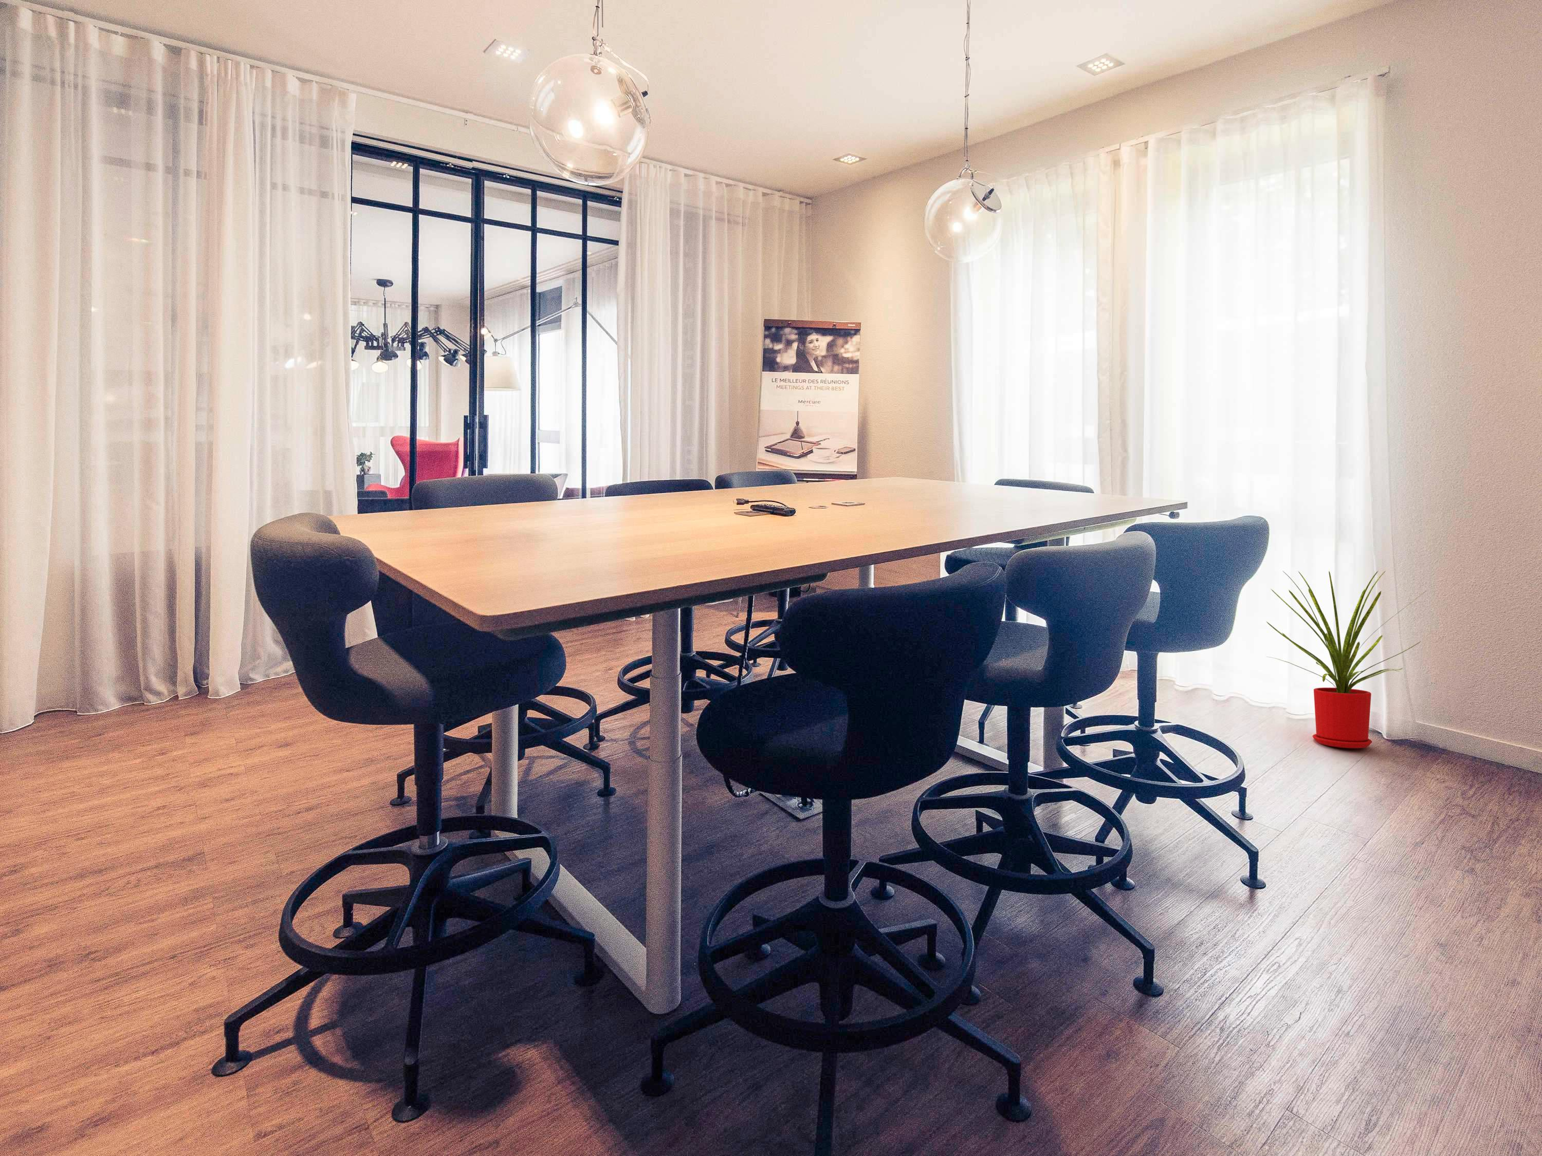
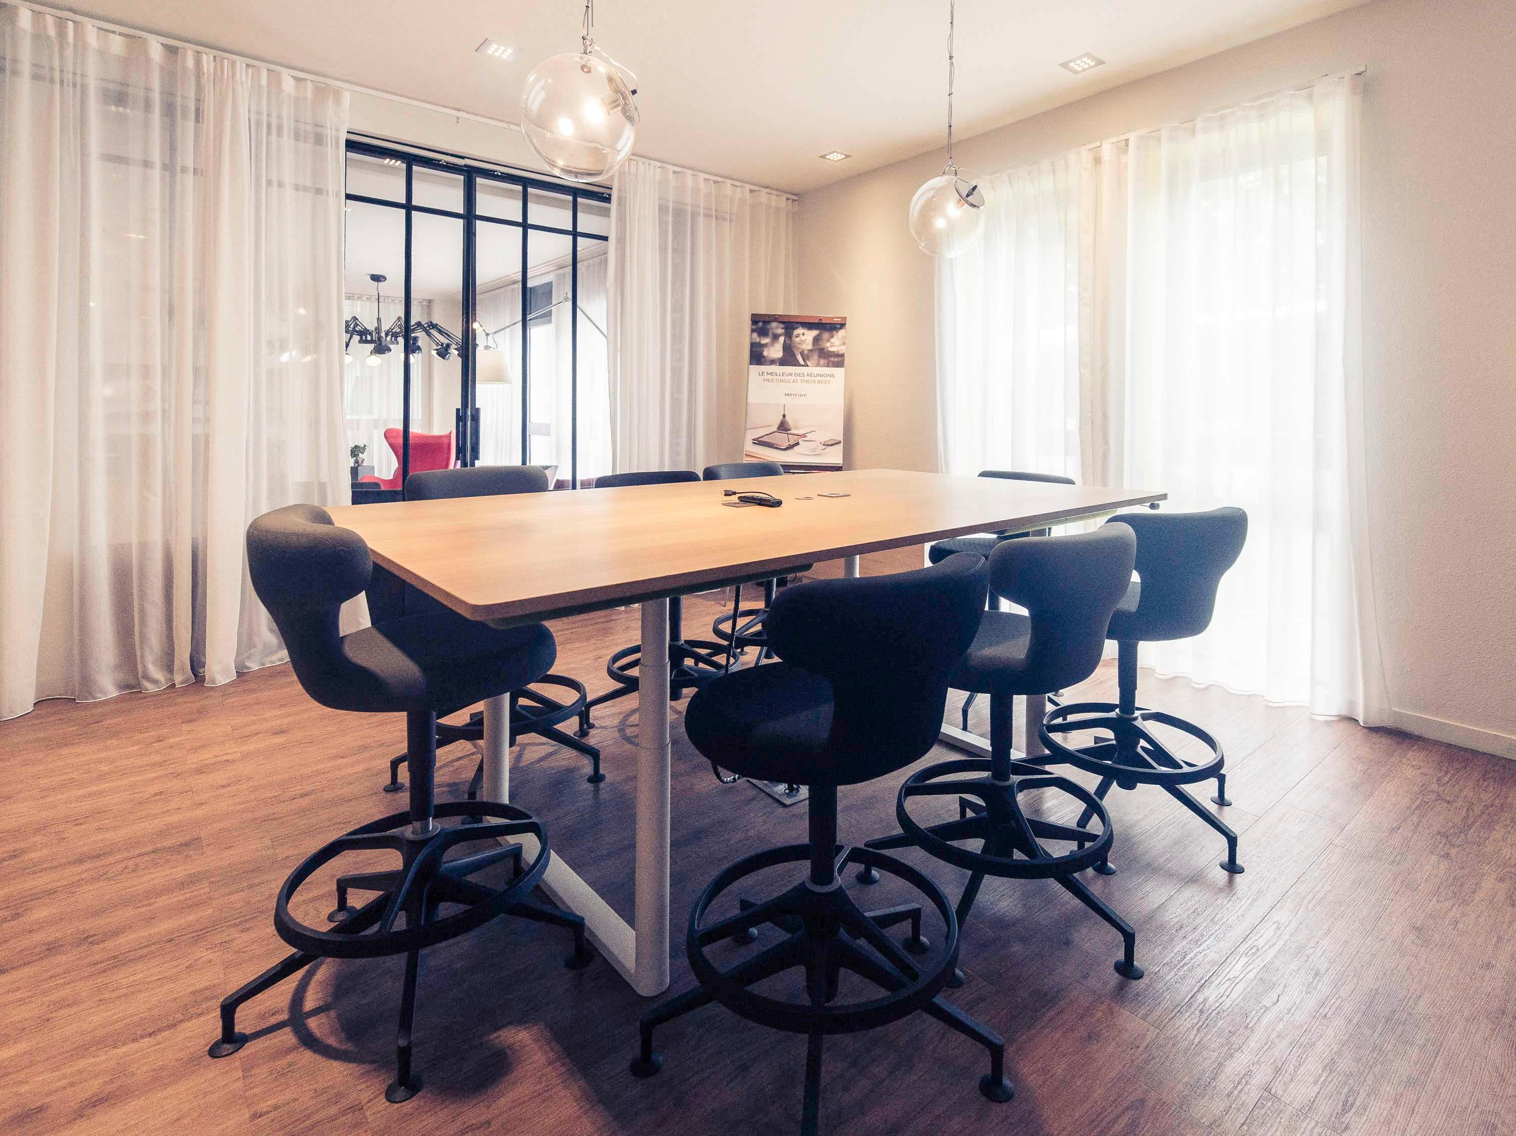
- house plant [1266,571,1427,748]
